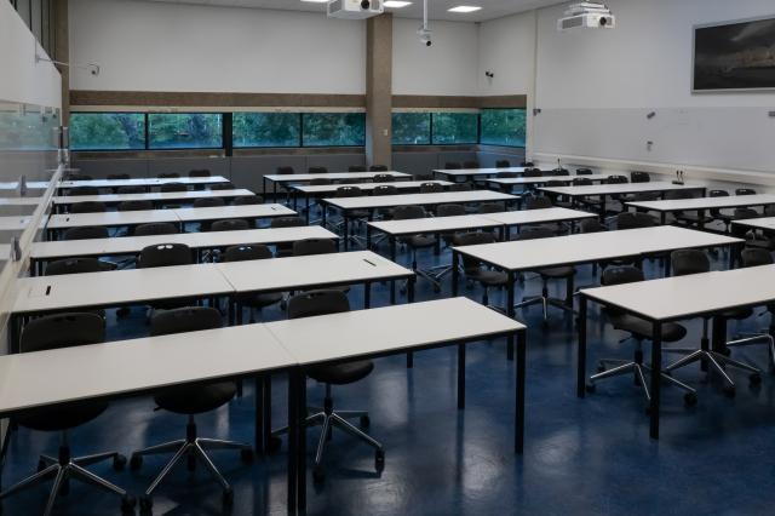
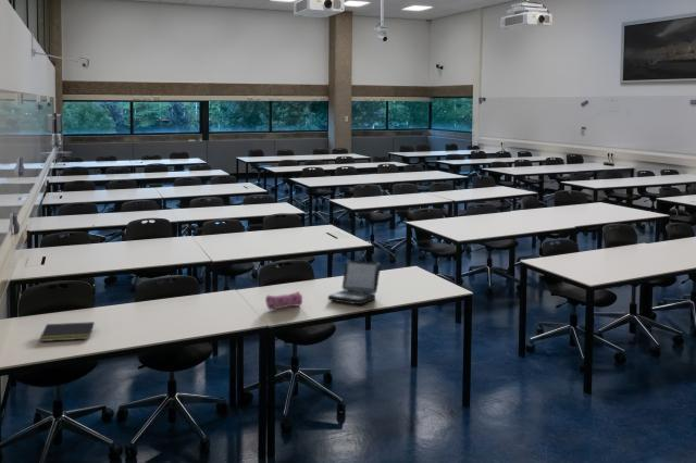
+ pencil case [264,290,303,311]
+ notepad [39,321,96,342]
+ laptop [327,259,382,305]
